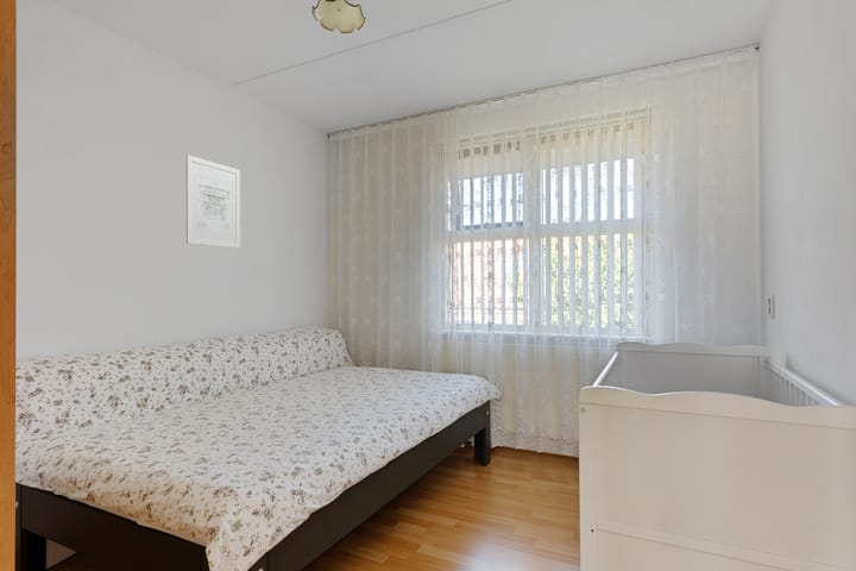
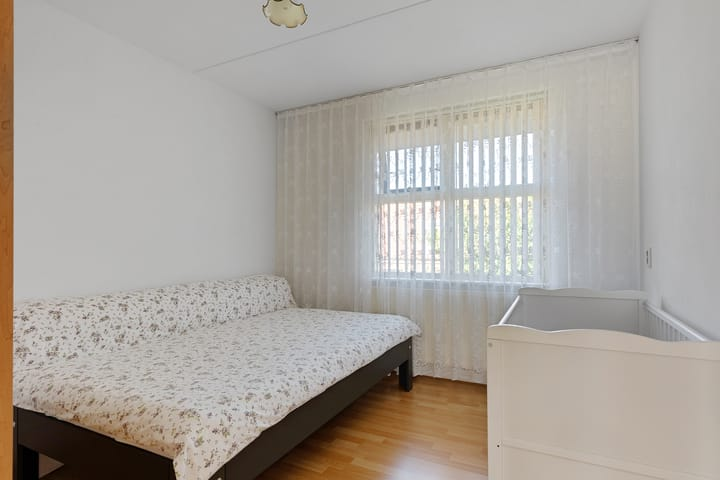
- wall art [185,153,241,249]
